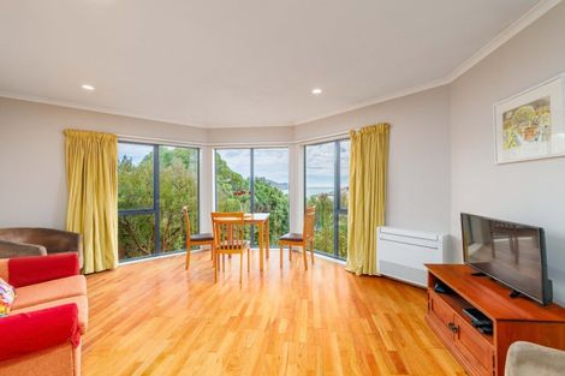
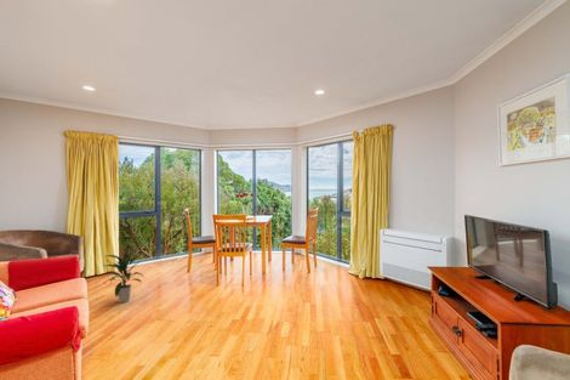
+ indoor plant [104,246,144,304]
